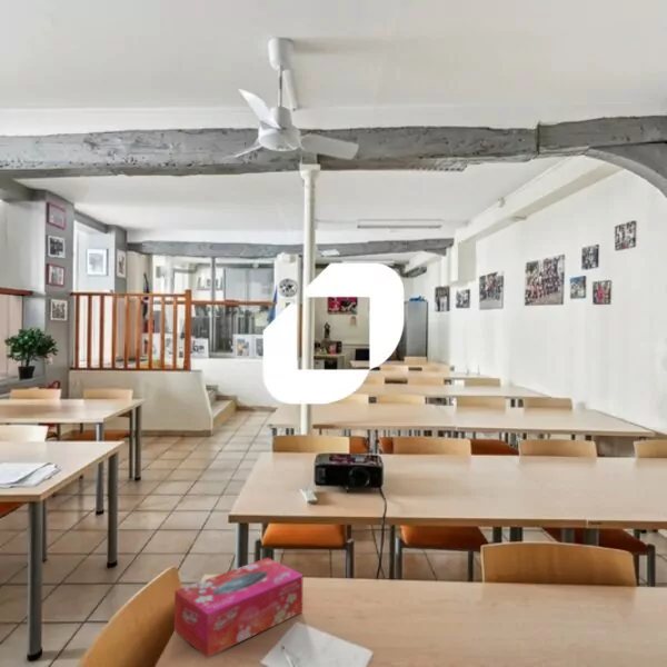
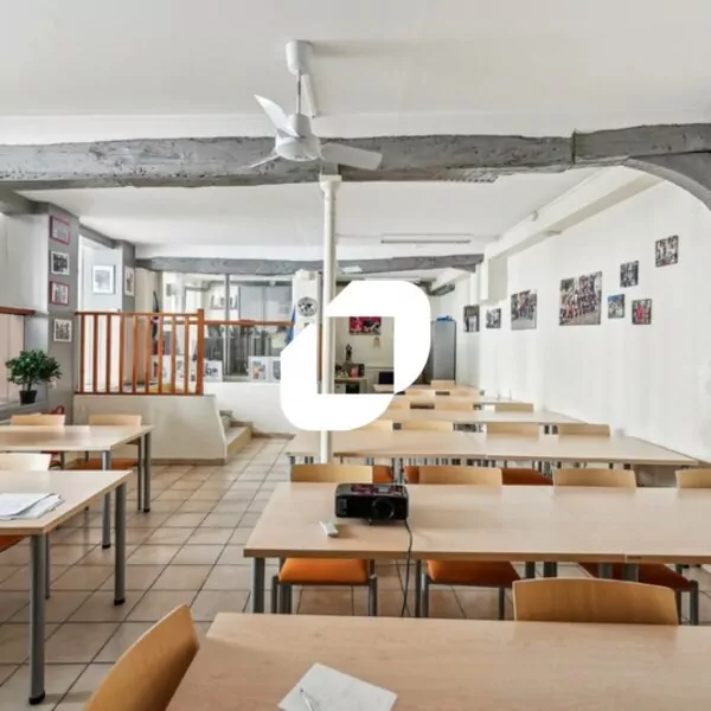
- tissue box [173,557,303,659]
